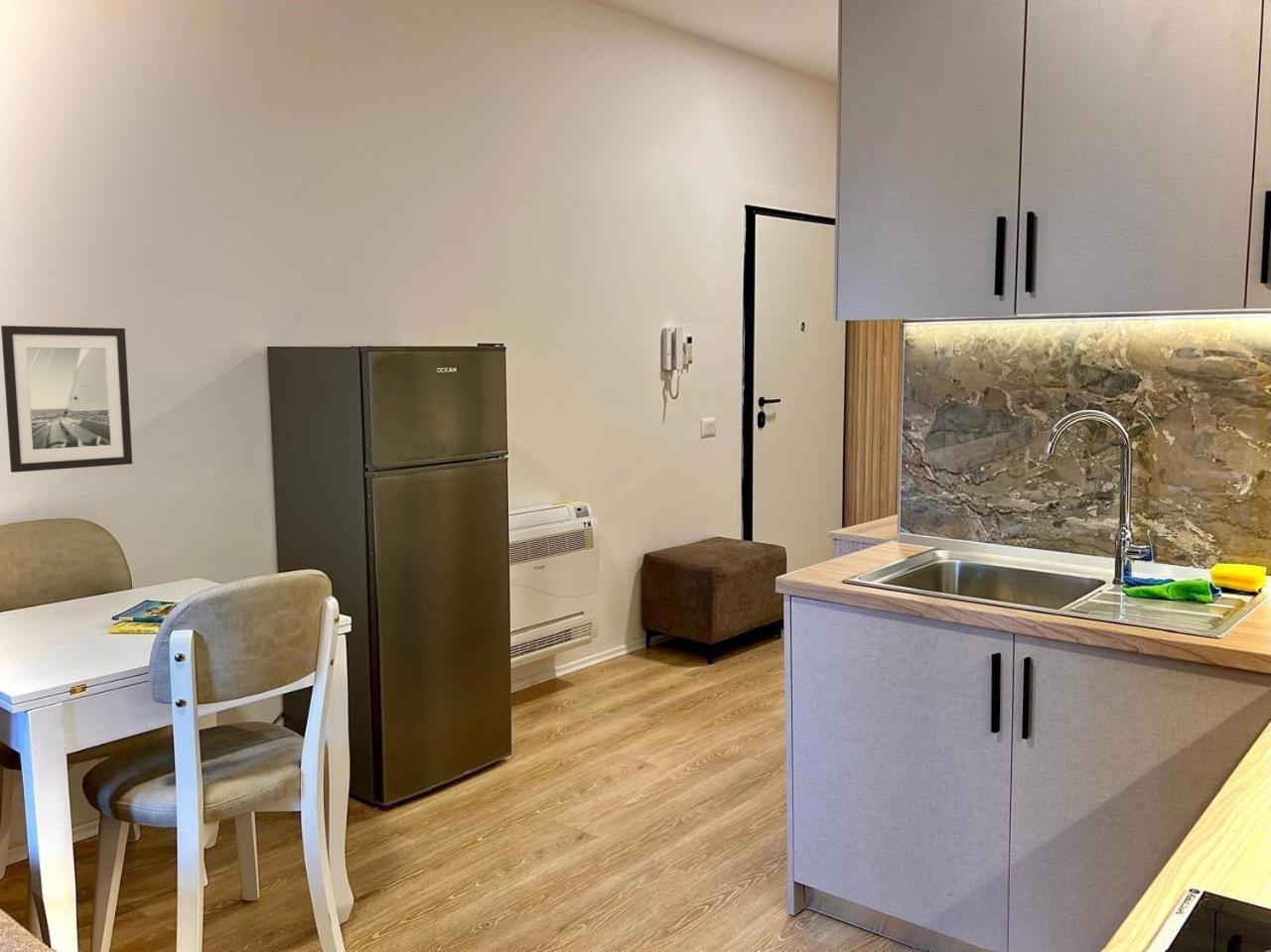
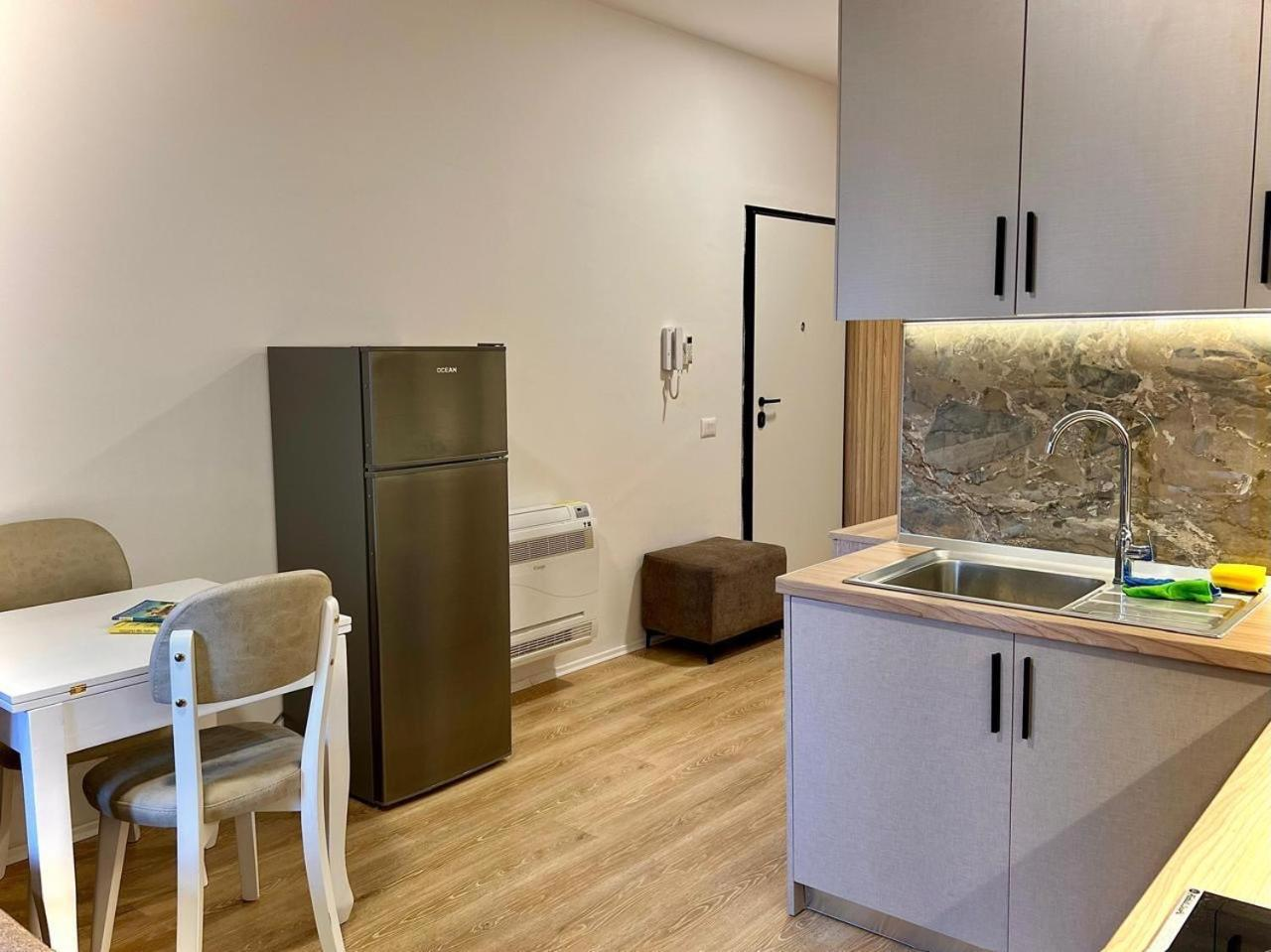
- wall art [0,325,133,474]
